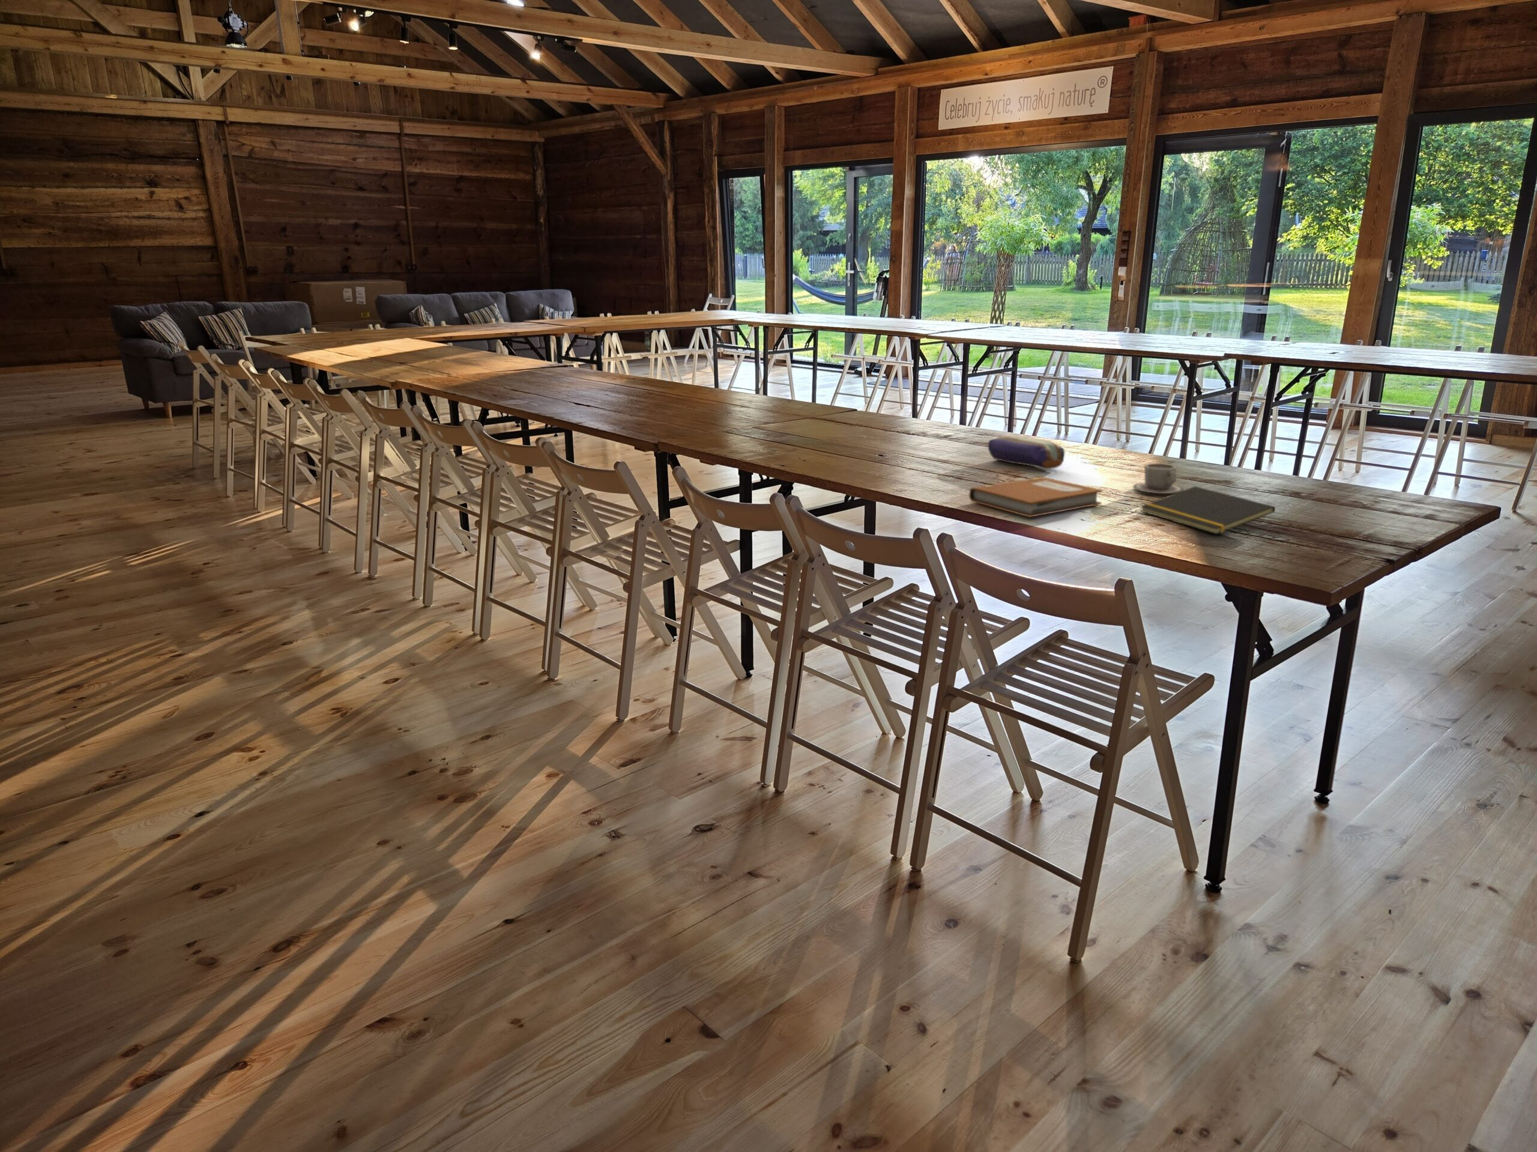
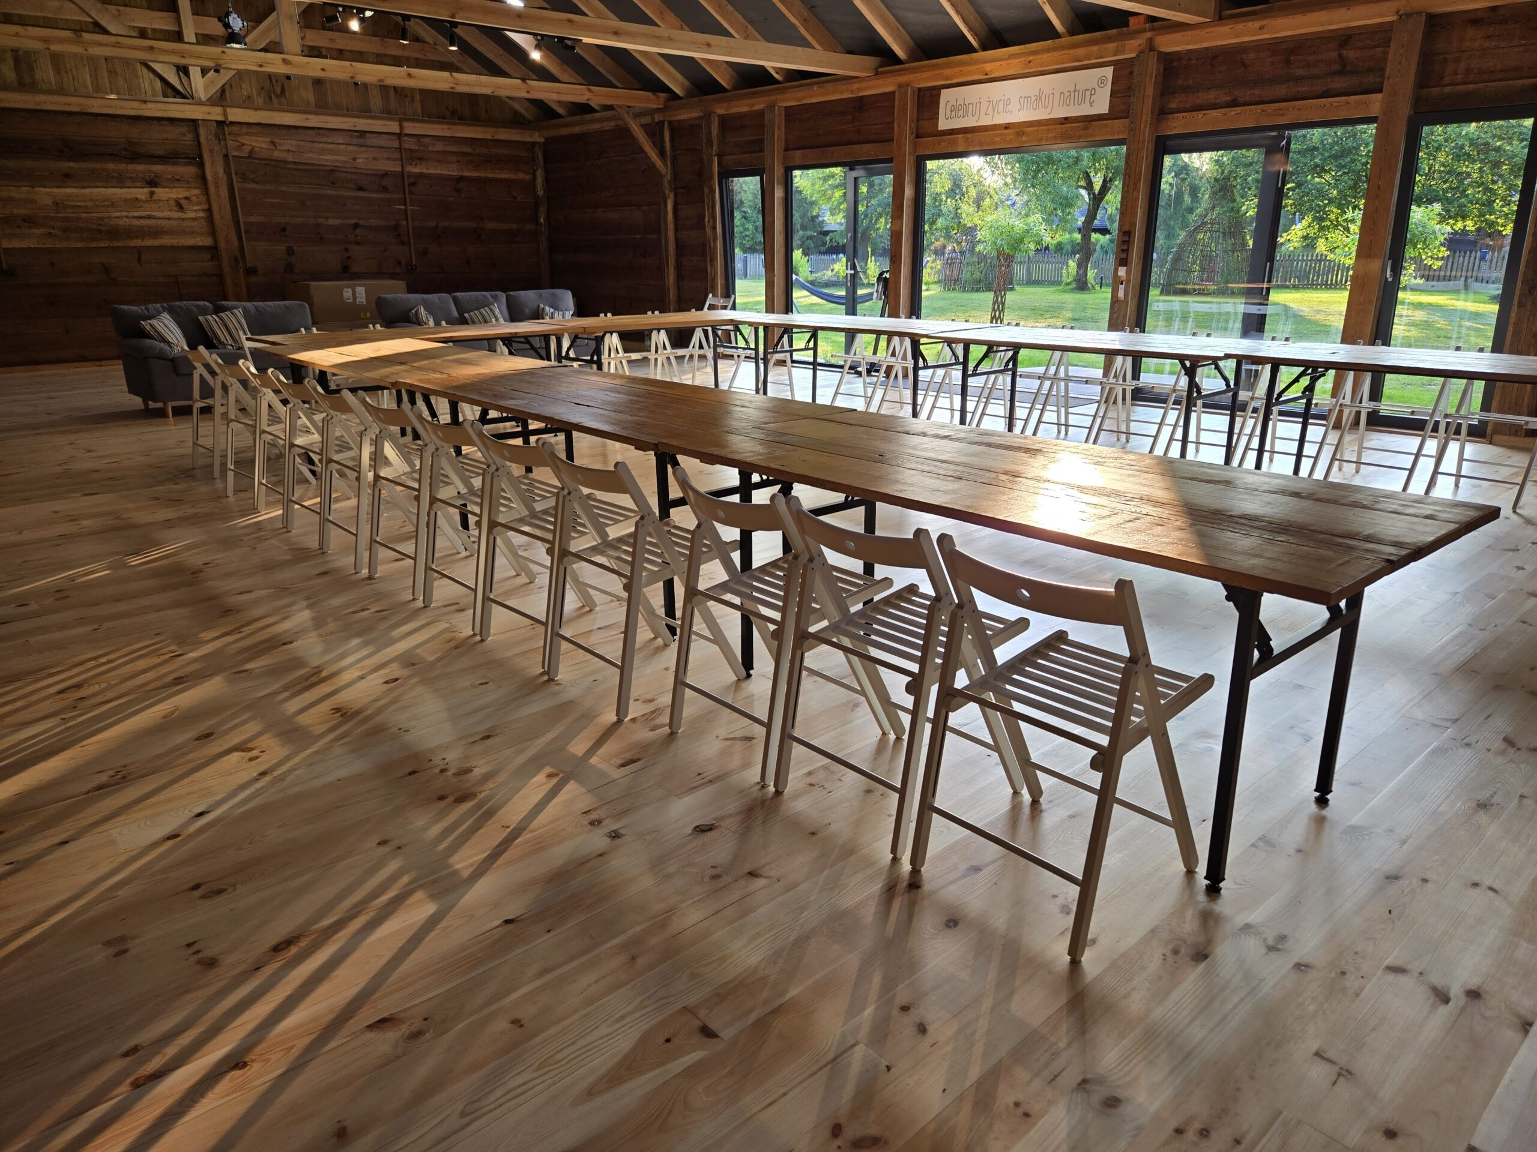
- cup [1132,463,1185,495]
- notebook [968,477,1103,518]
- notepad [1140,485,1276,535]
- pencil case [988,436,1066,470]
